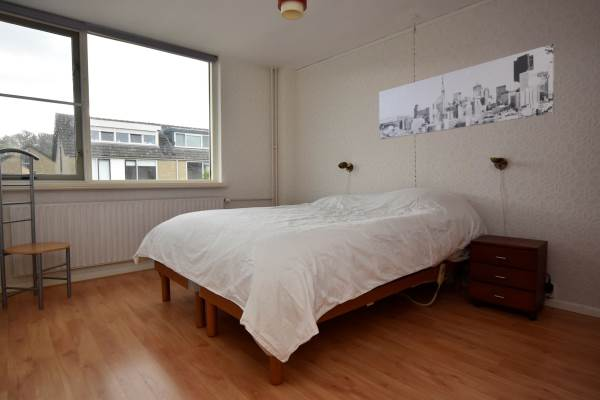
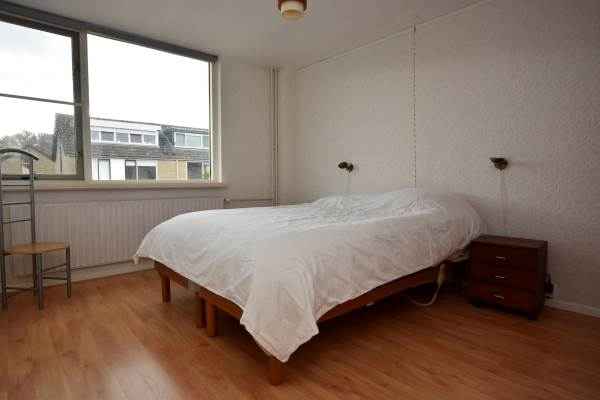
- wall art [378,43,555,141]
